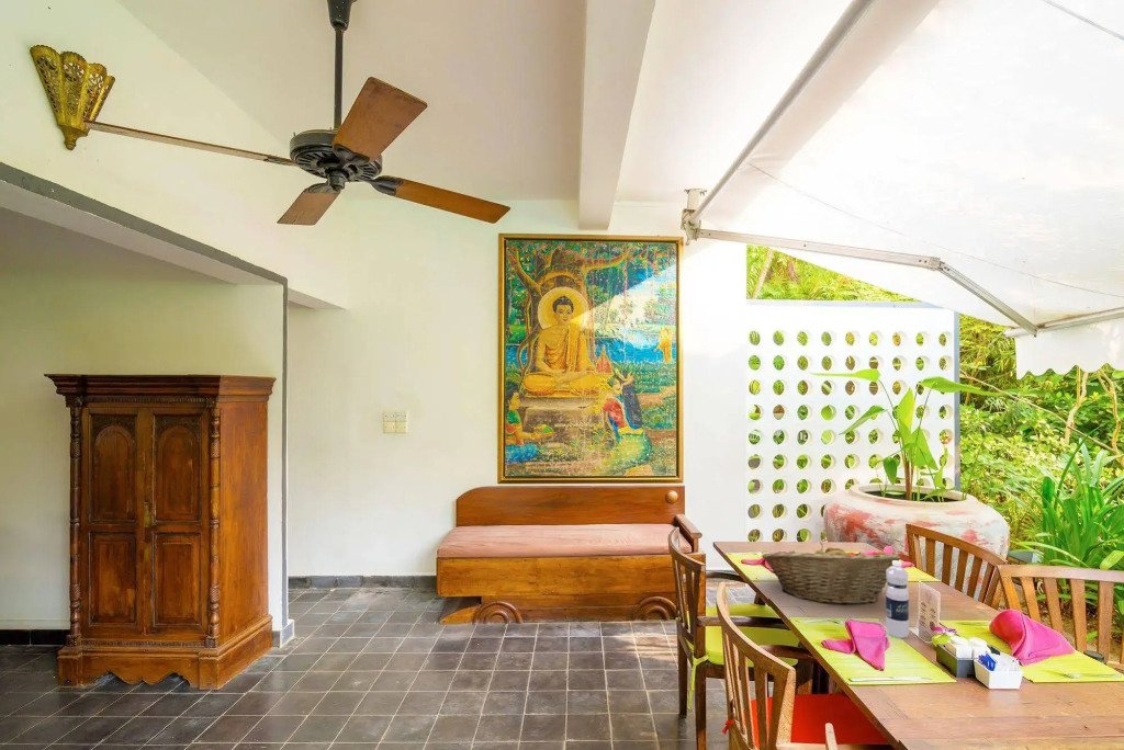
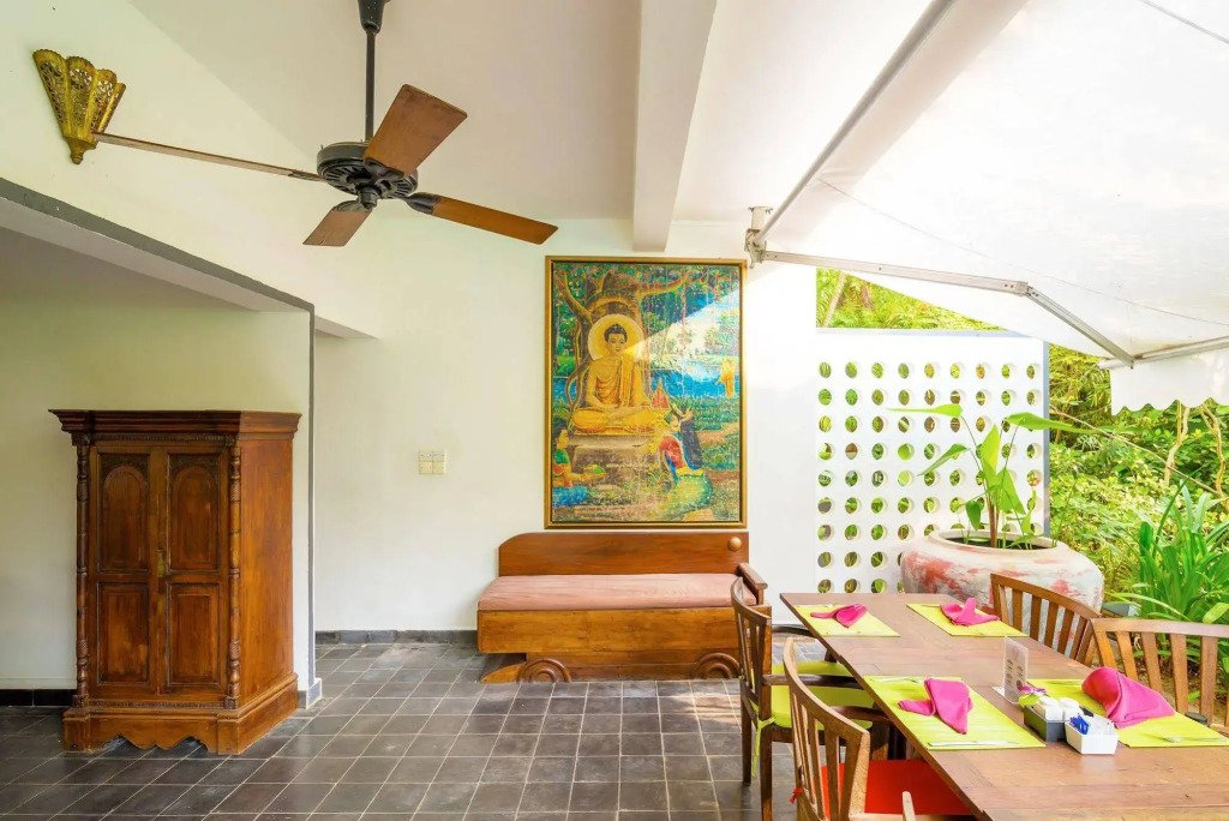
- fruit basket [761,542,901,606]
- water bottle [885,560,910,639]
